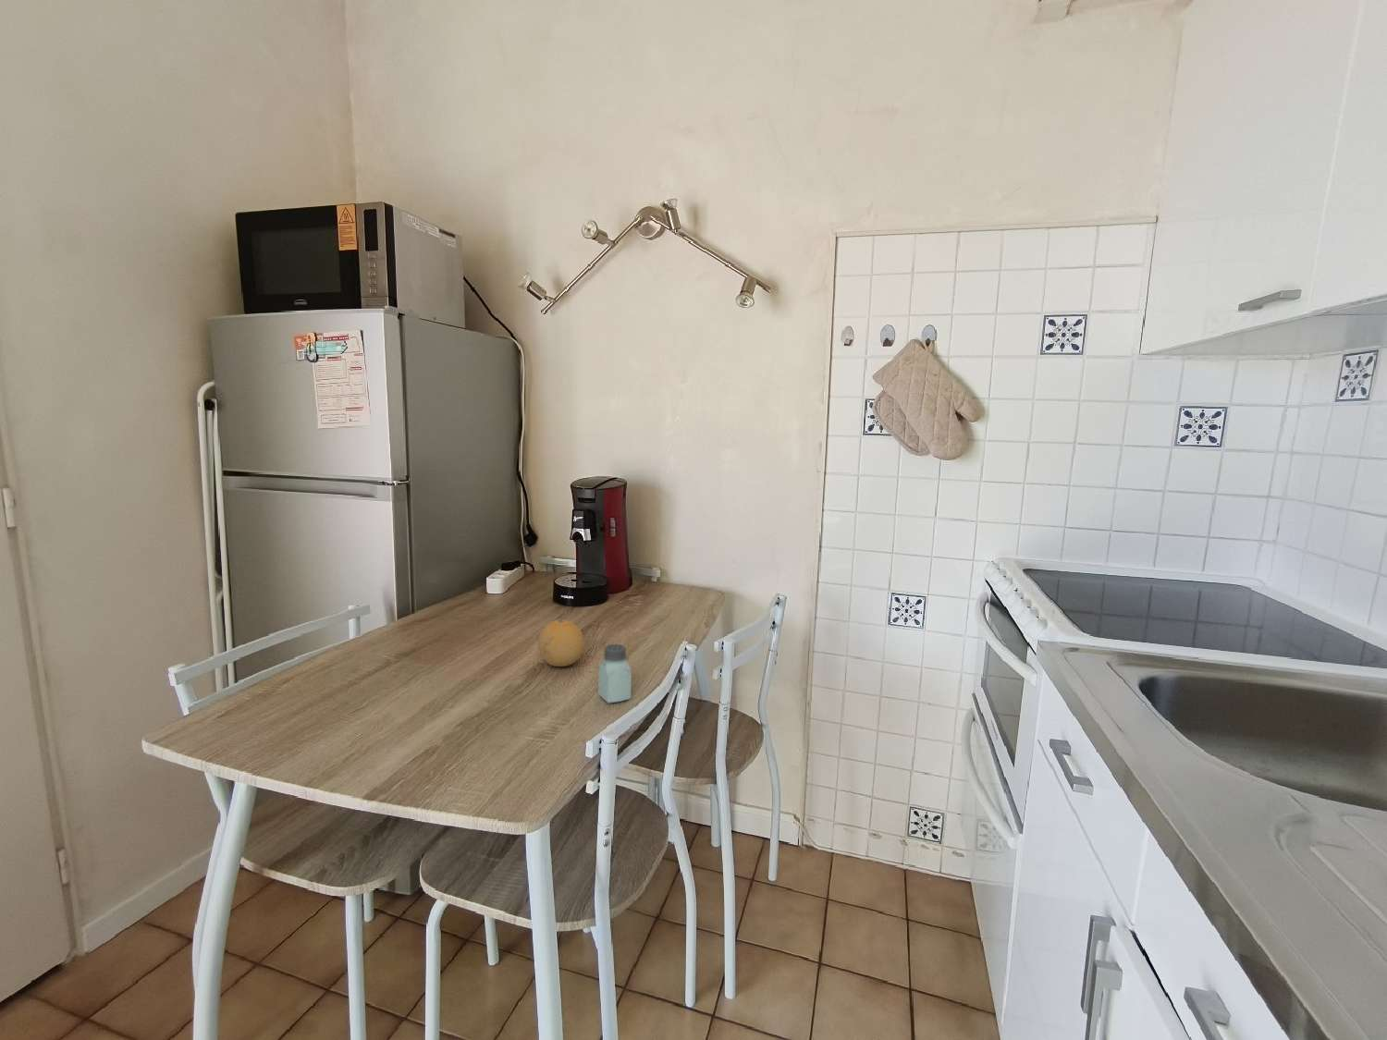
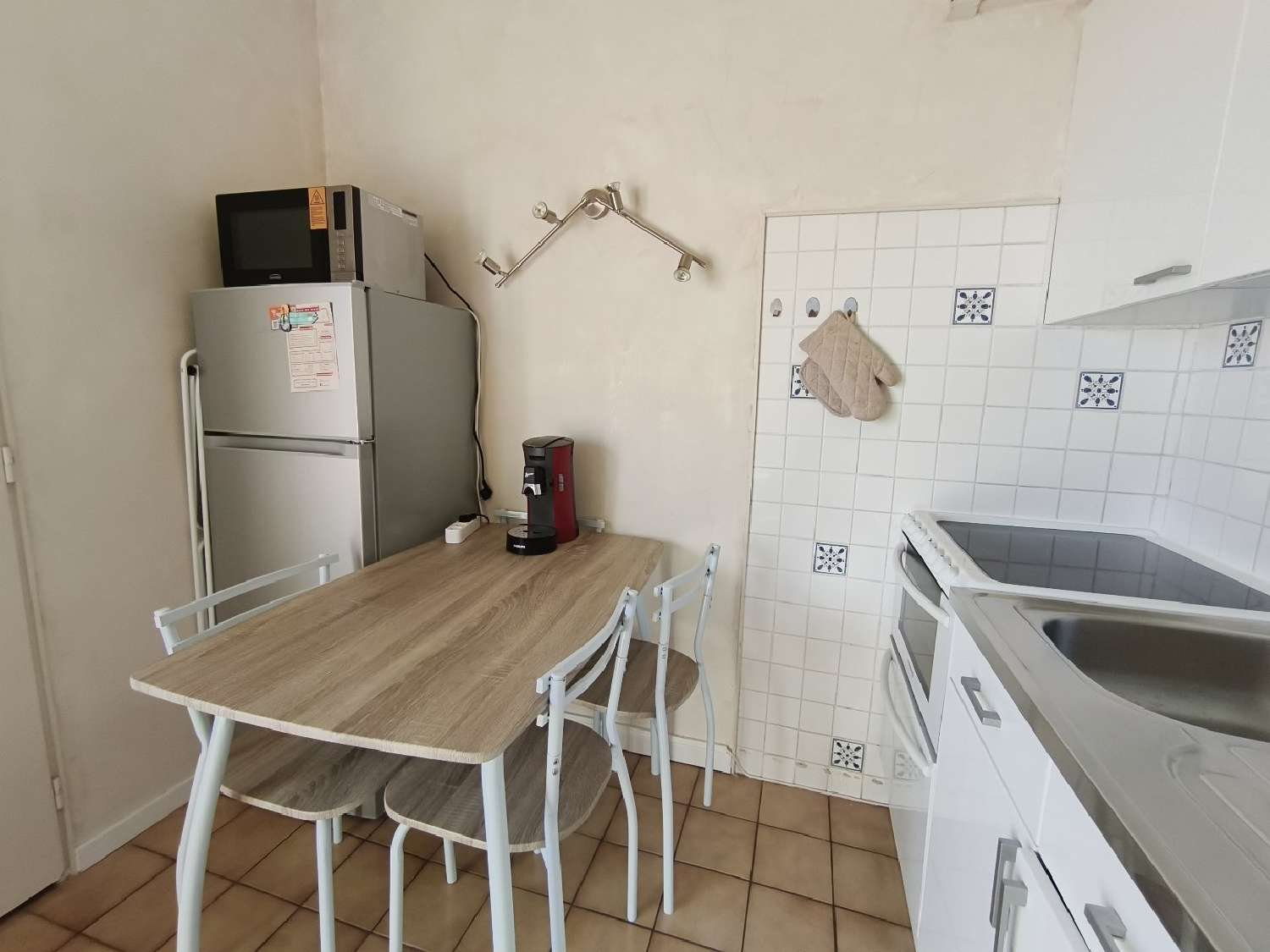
- saltshaker [597,643,632,705]
- fruit [537,618,585,667]
